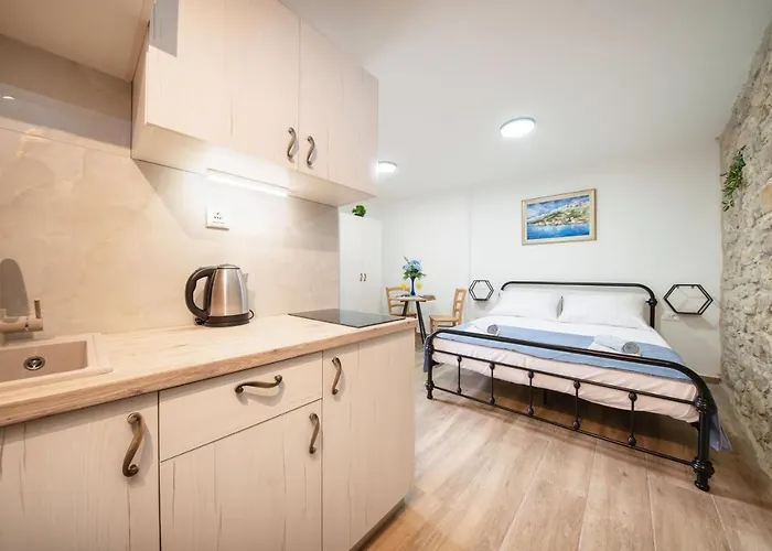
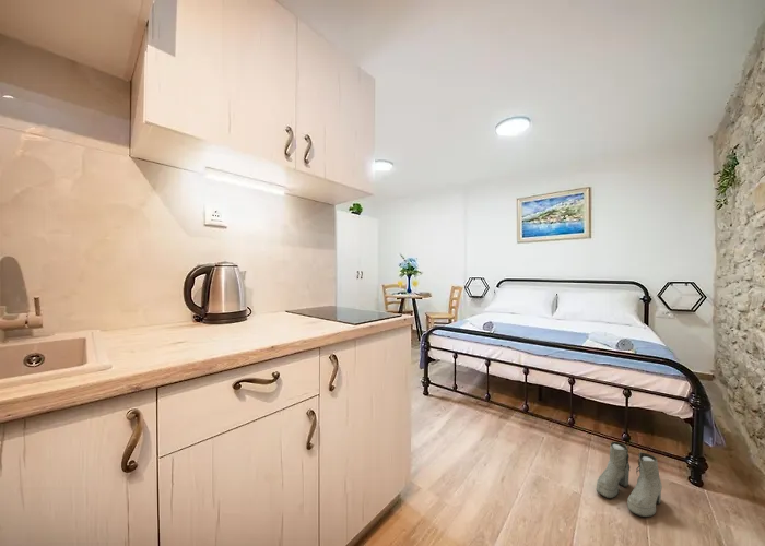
+ boots [596,440,663,518]
